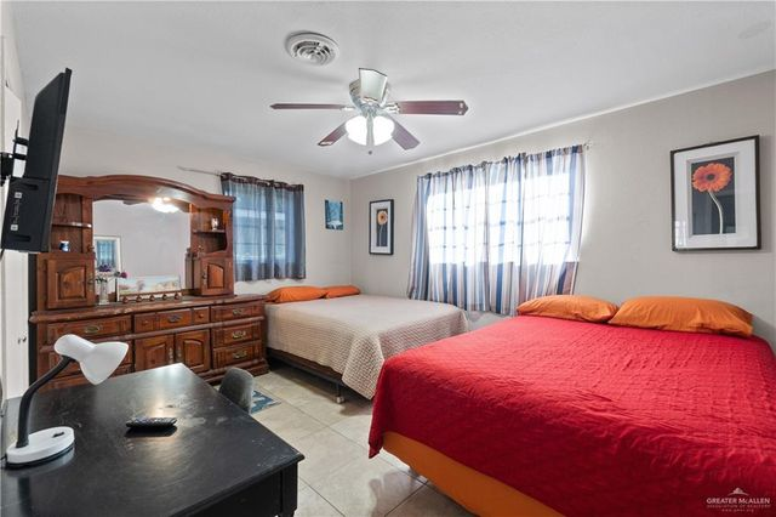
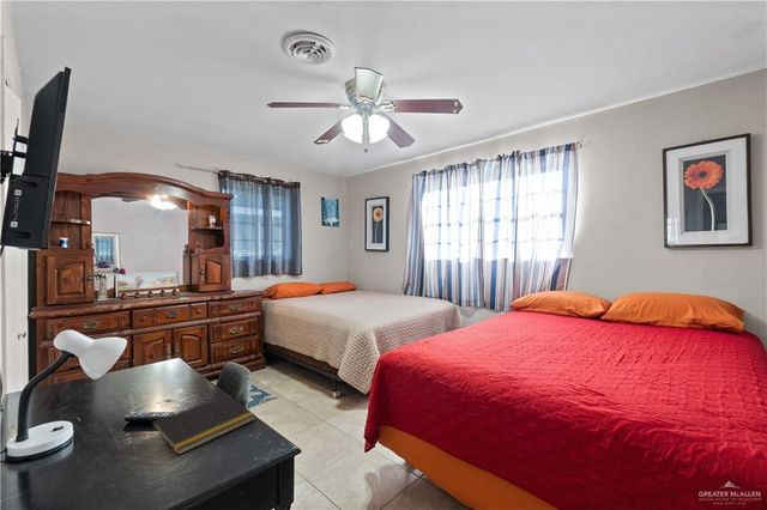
+ notepad [149,393,256,456]
